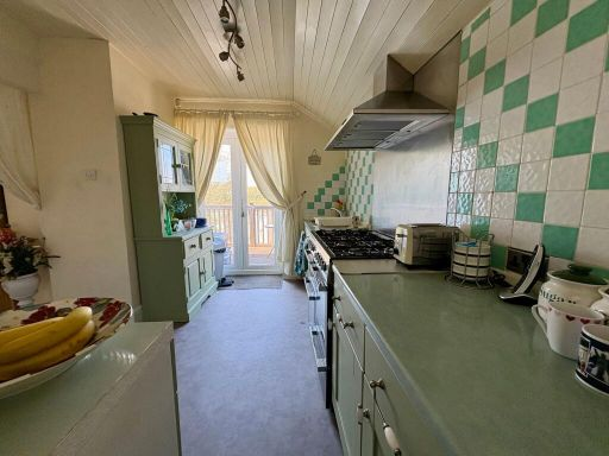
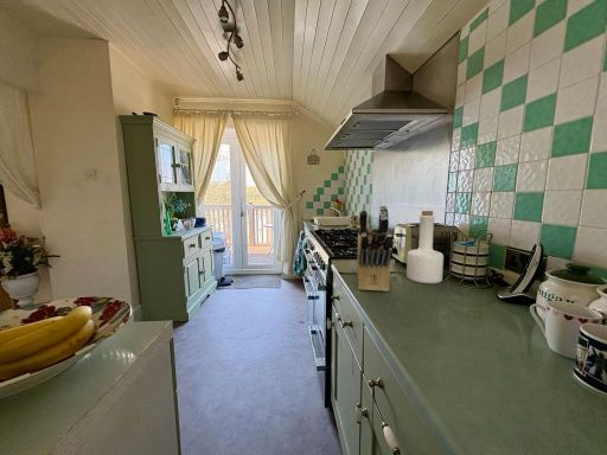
+ knife block [356,205,394,293]
+ bottle [405,210,445,284]
